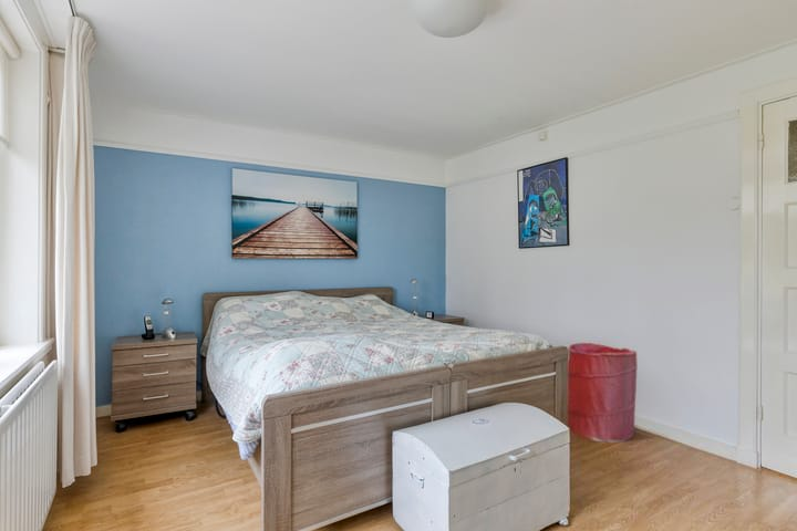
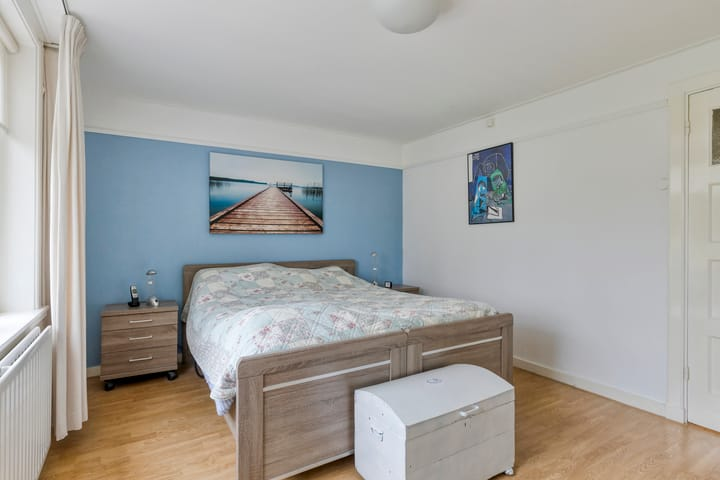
- laundry hamper [567,342,639,444]
